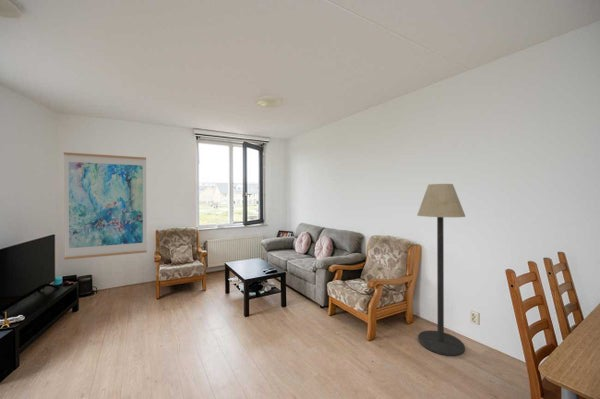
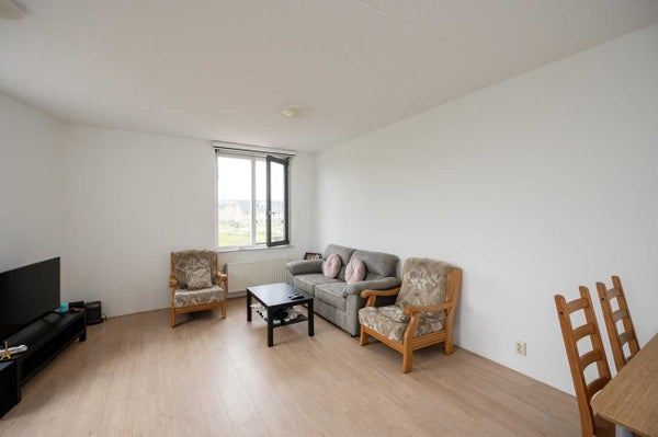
- wall art [63,151,148,261]
- floor lamp [416,183,467,357]
